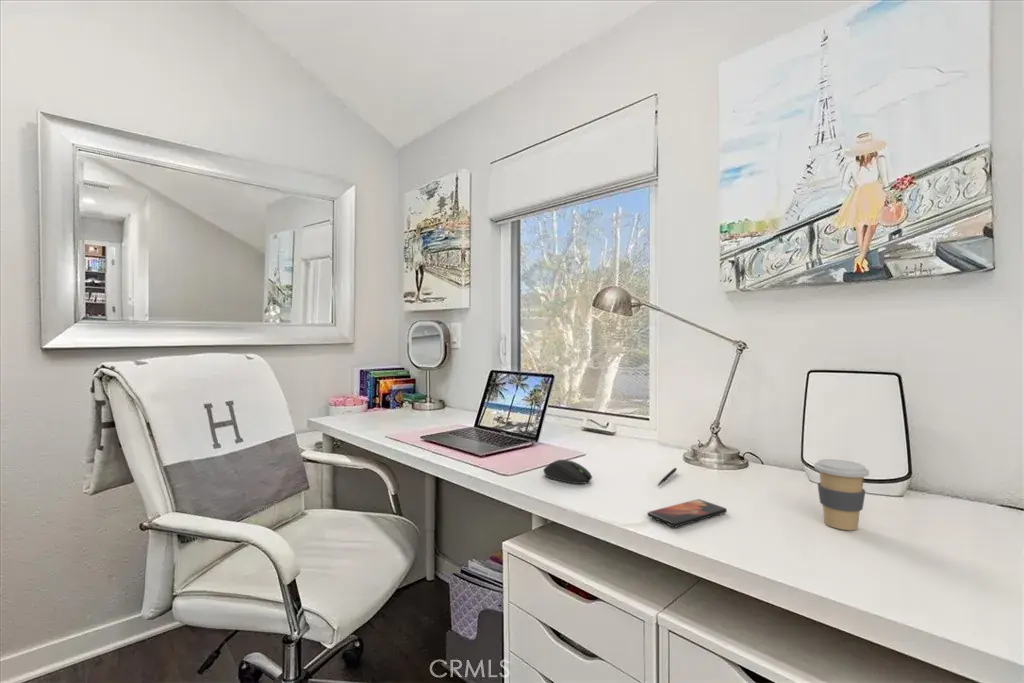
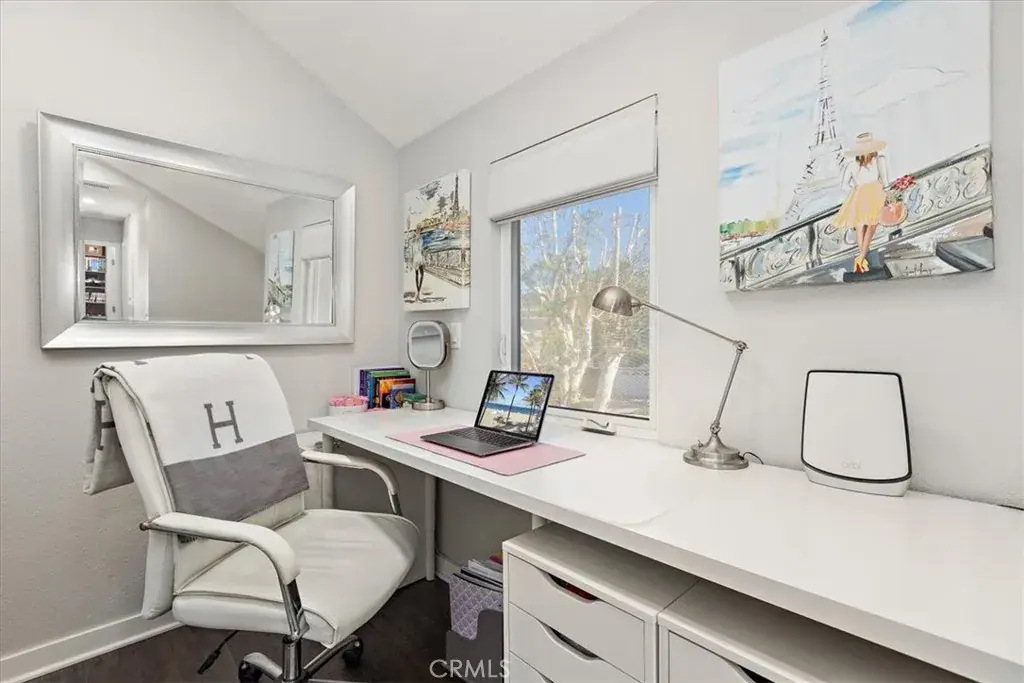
- computer mouse [542,459,593,485]
- coffee cup [813,458,870,531]
- pen [656,467,678,487]
- smartphone [646,498,728,528]
